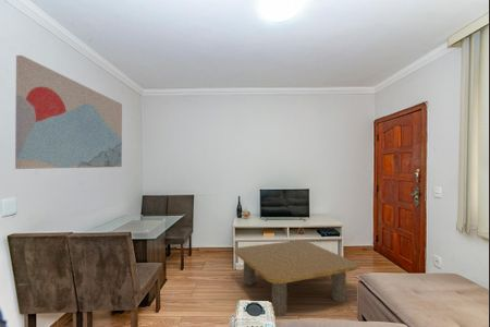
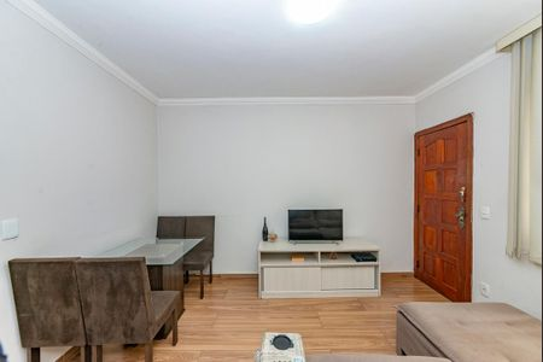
- wall art [14,55,123,170]
- coffee table [234,240,358,317]
